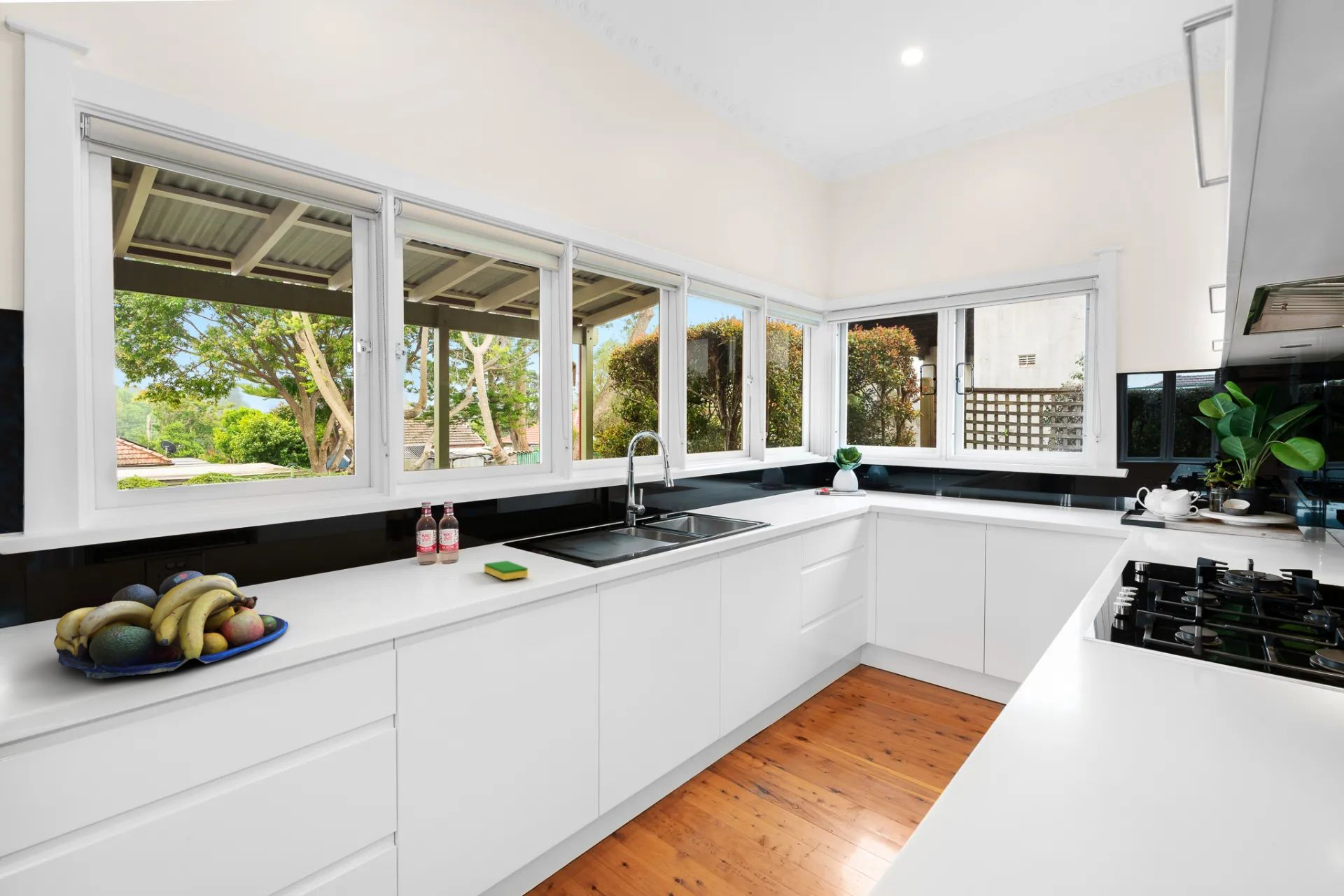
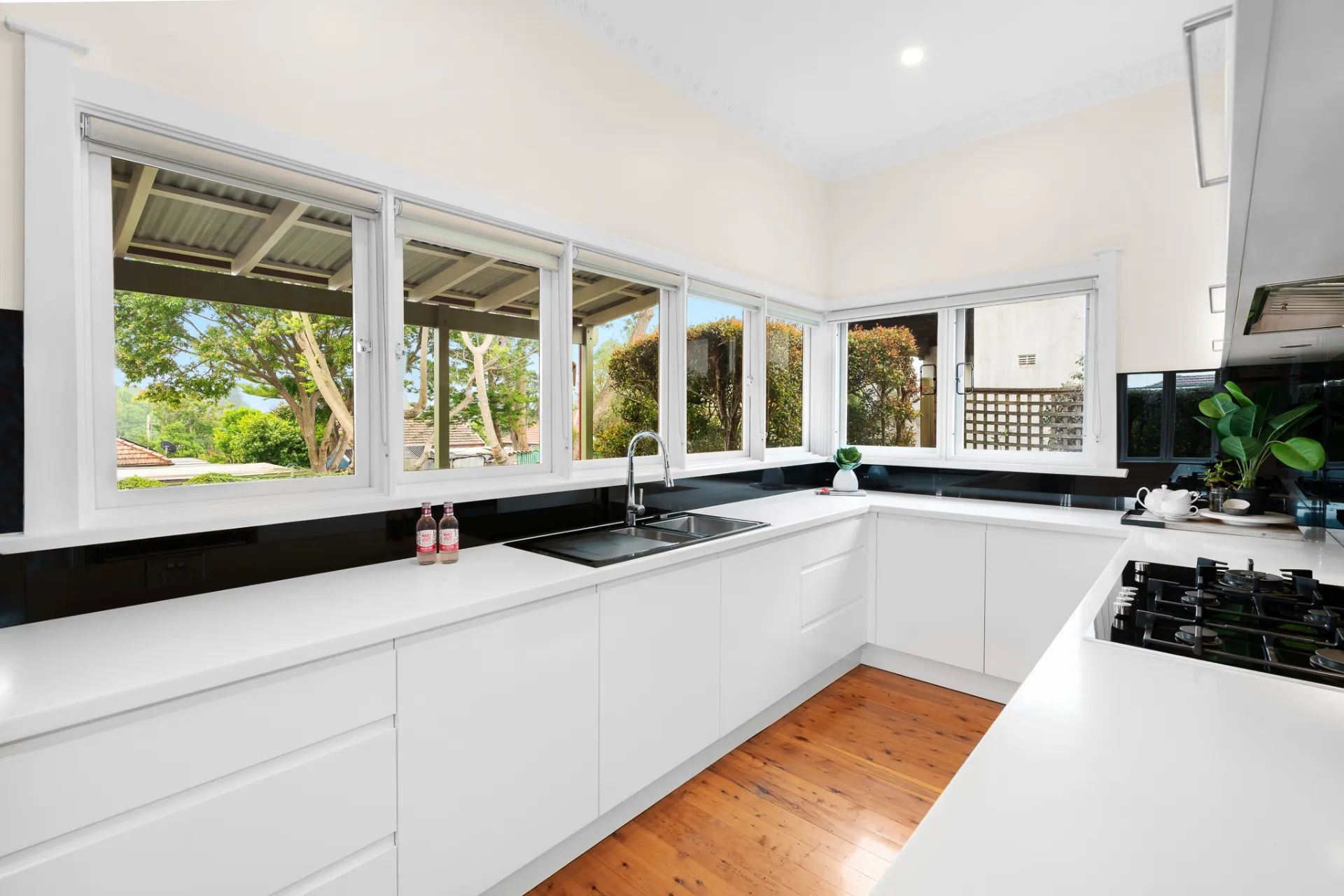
- fruit bowl [53,570,288,680]
- dish sponge [484,560,528,581]
